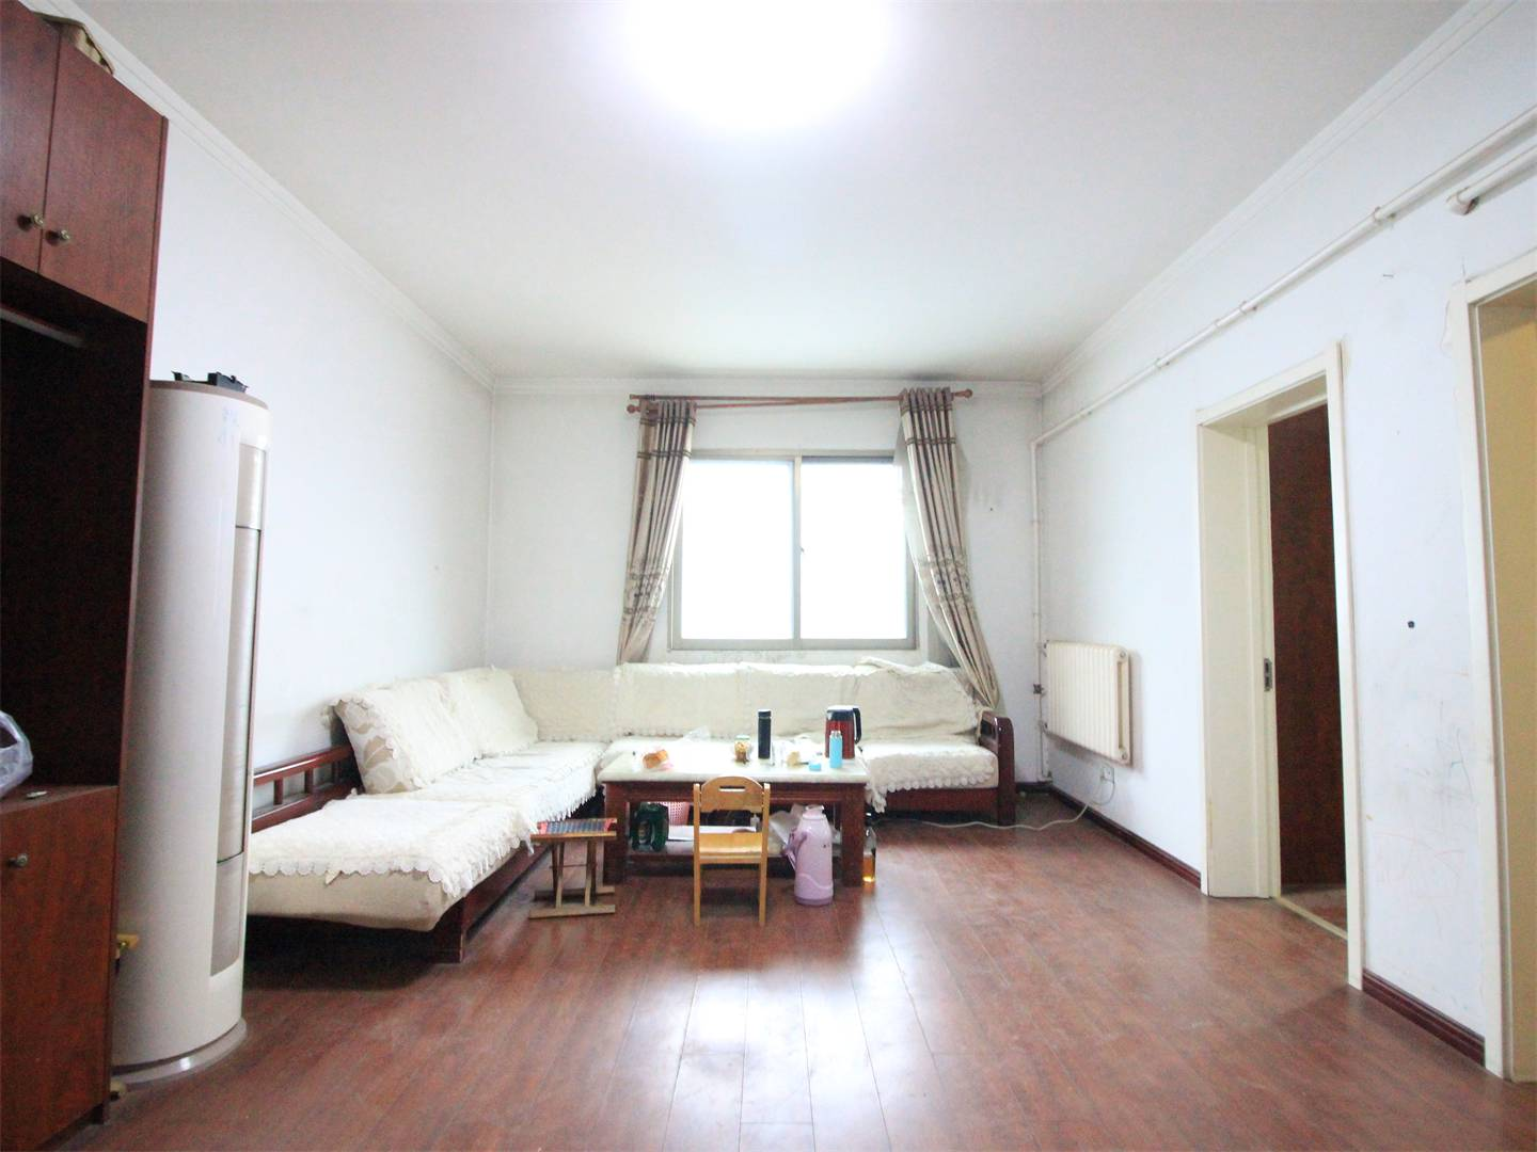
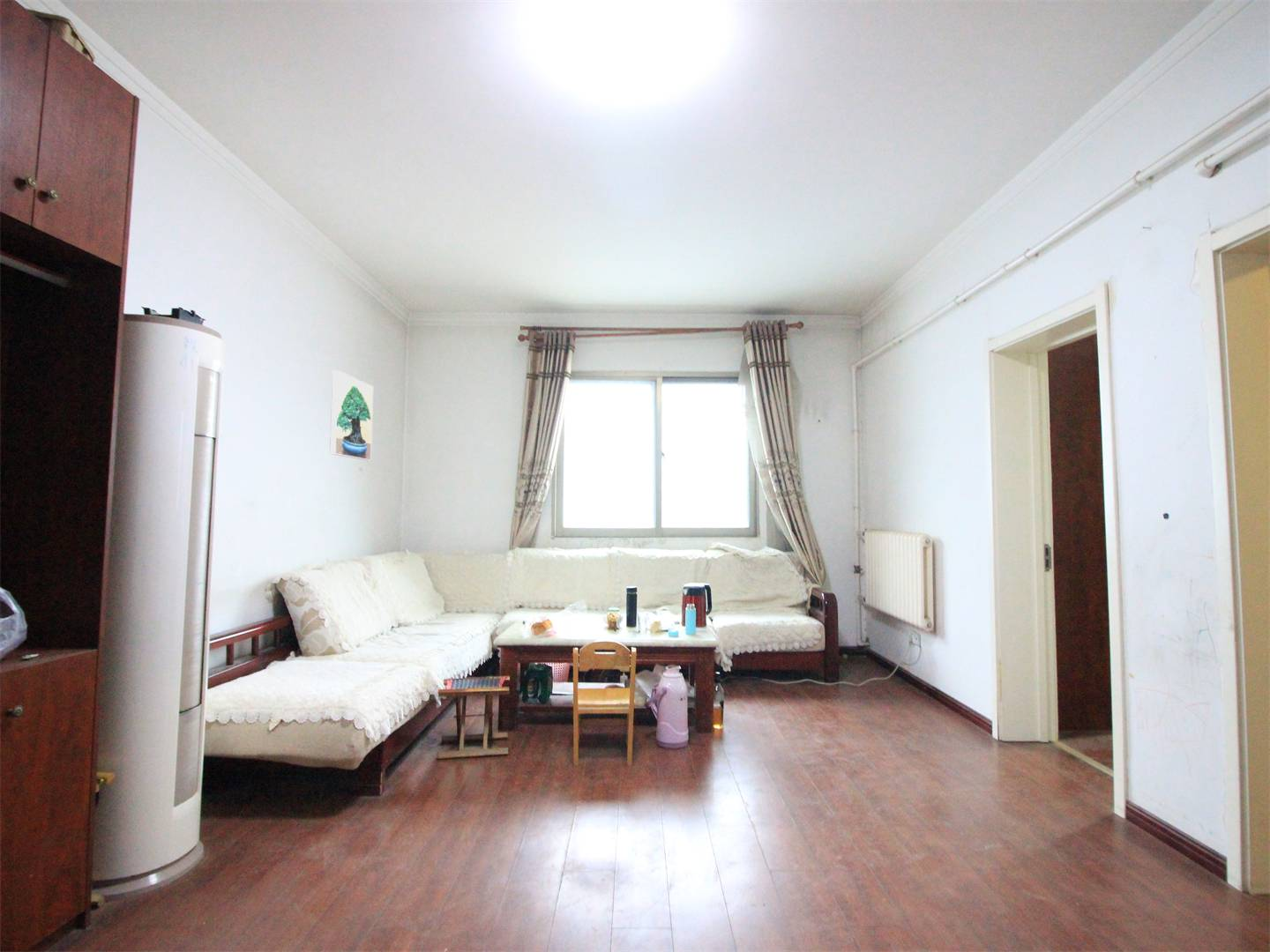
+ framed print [329,369,374,461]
